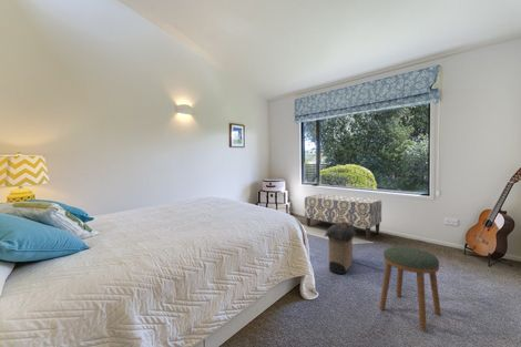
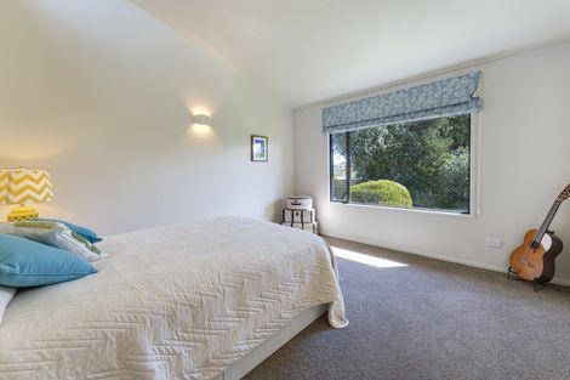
- bench [304,193,382,241]
- stool [379,245,442,331]
- laundry hamper [323,212,358,275]
